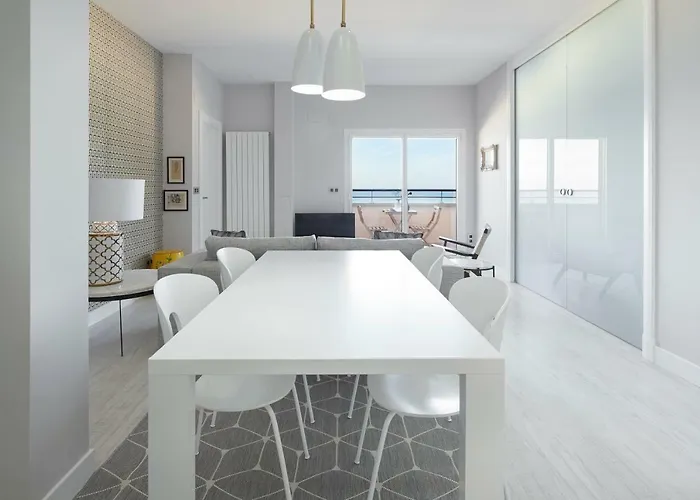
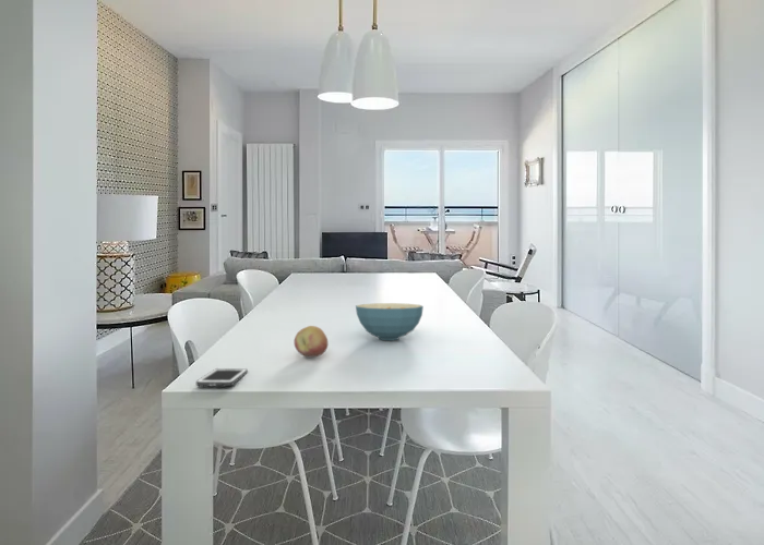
+ fruit [294,325,329,359]
+ cereal bowl [355,302,425,341]
+ cell phone [195,367,249,387]
